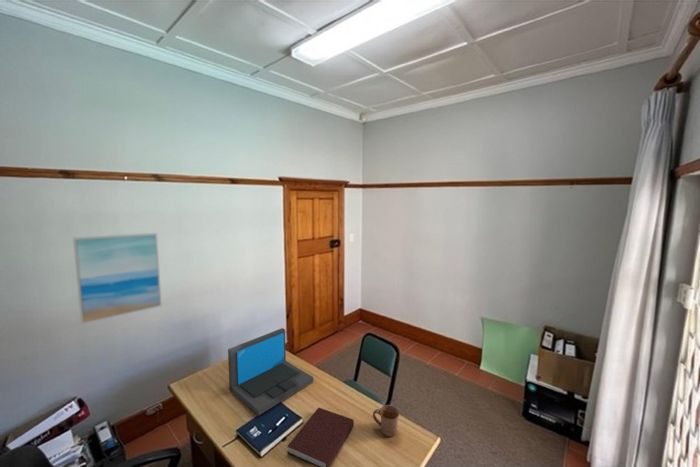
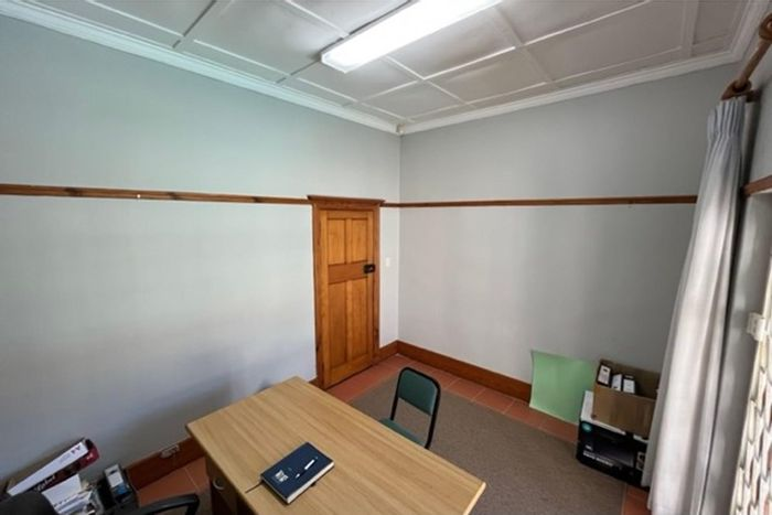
- laptop [227,327,314,417]
- wall art [72,232,163,325]
- mug [372,404,400,438]
- notebook [286,406,355,467]
